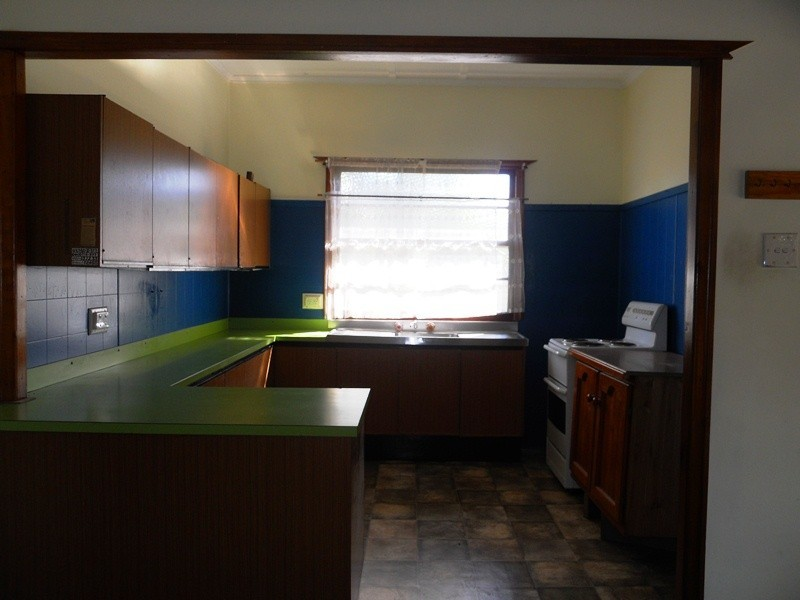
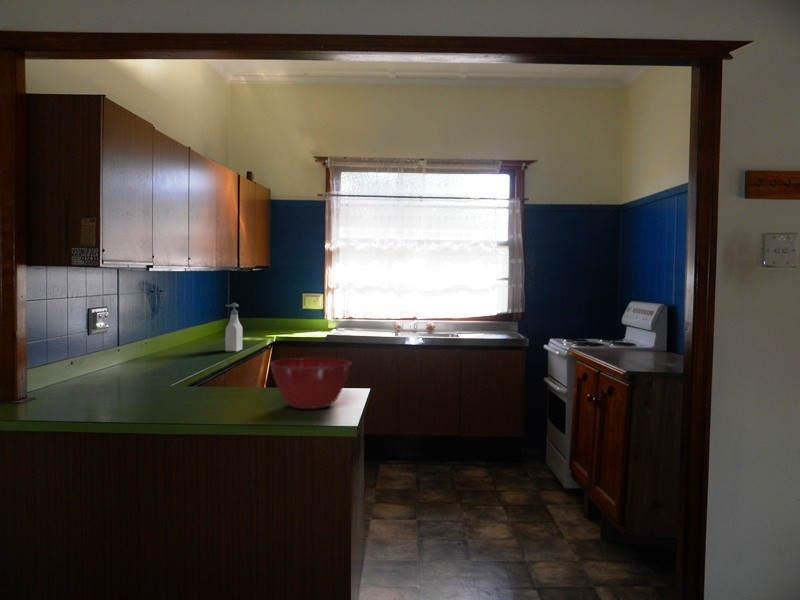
+ mixing bowl [269,357,353,410]
+ soap bottle [224,302,244,352]
